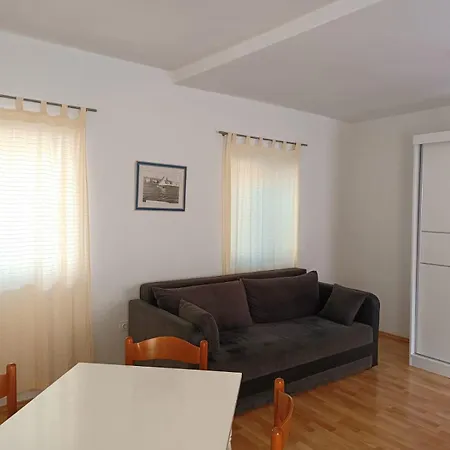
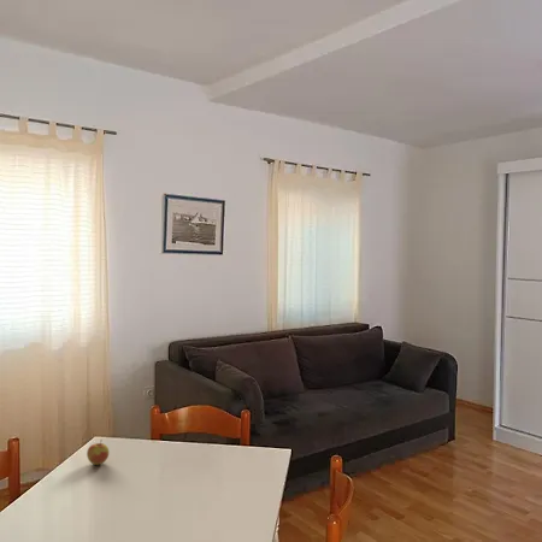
+ apple [86,438,111,466]
